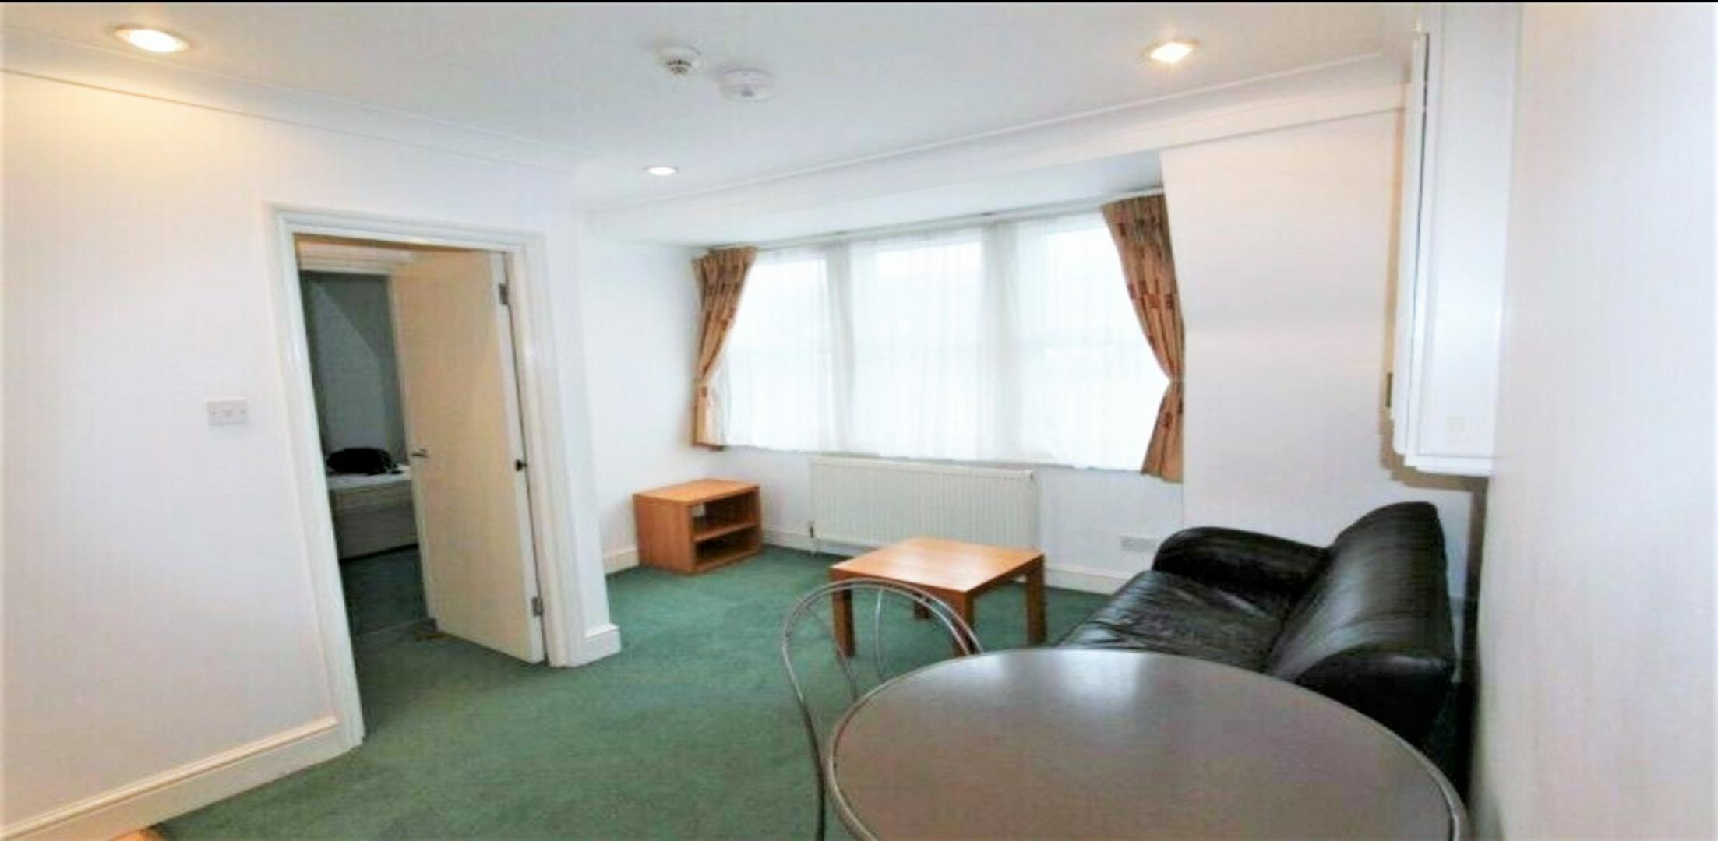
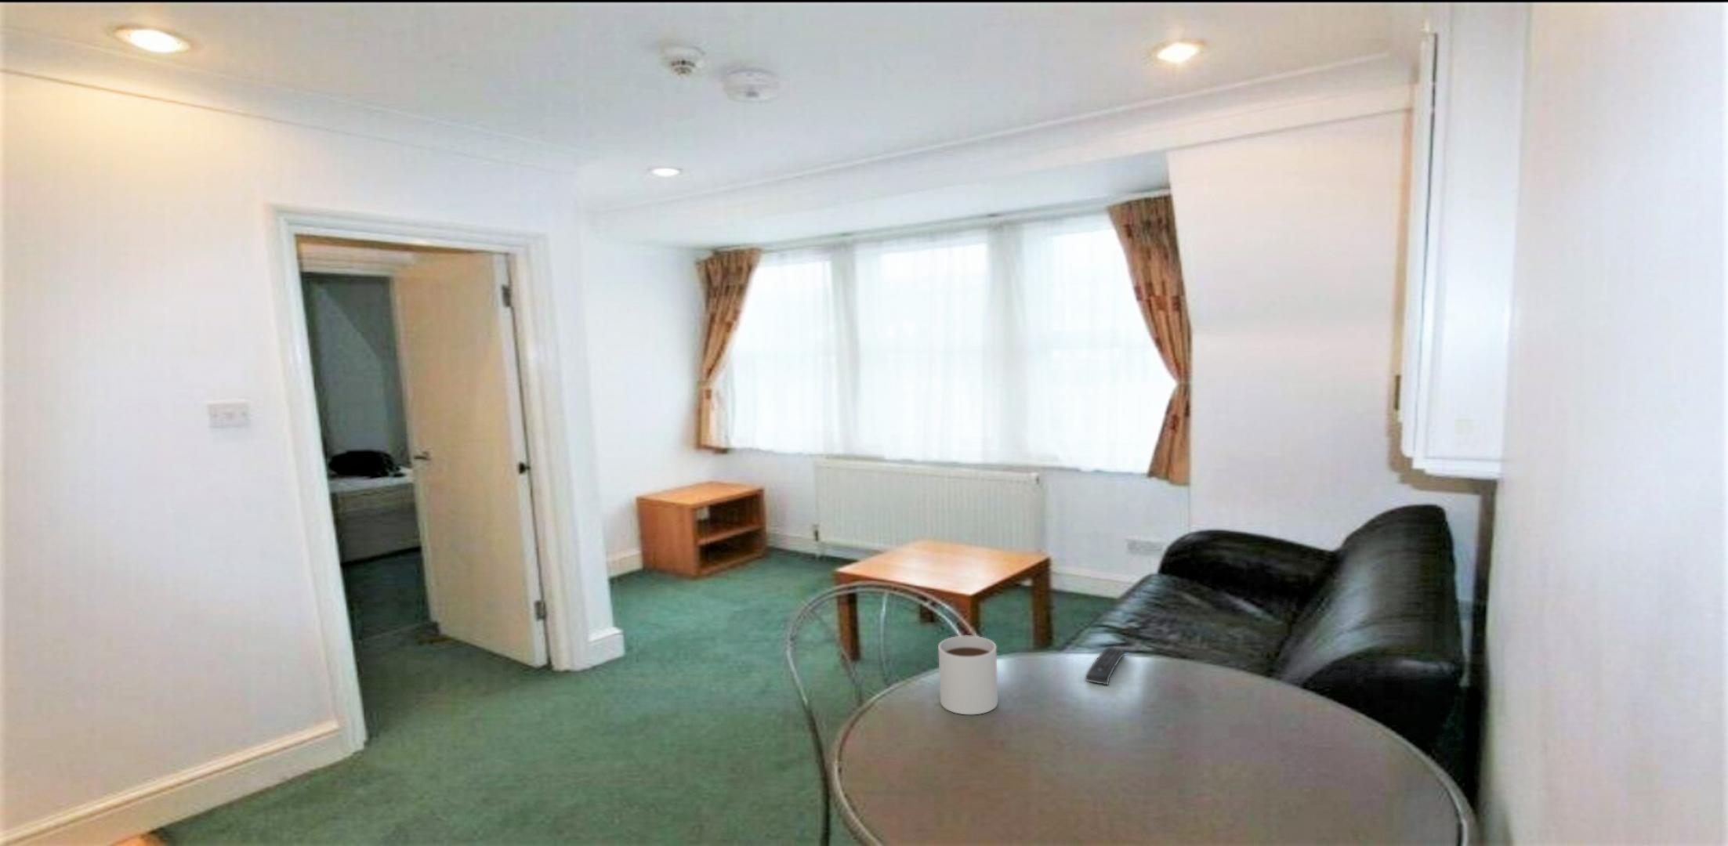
+ mug [937,636,998,715]
+ remote control [1084,646,1127,685]
